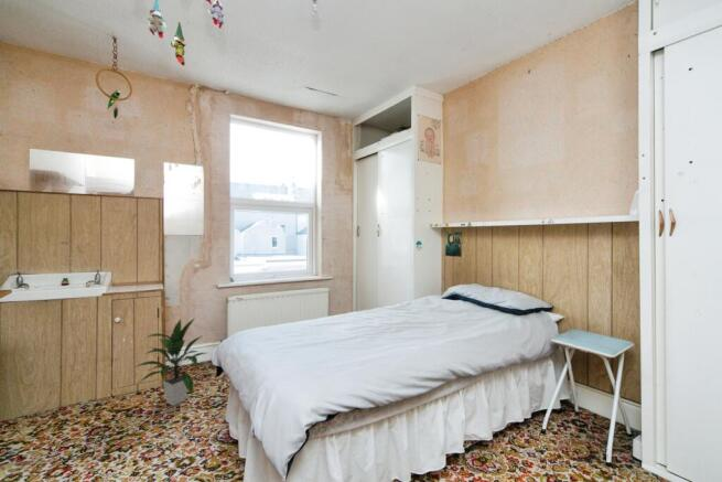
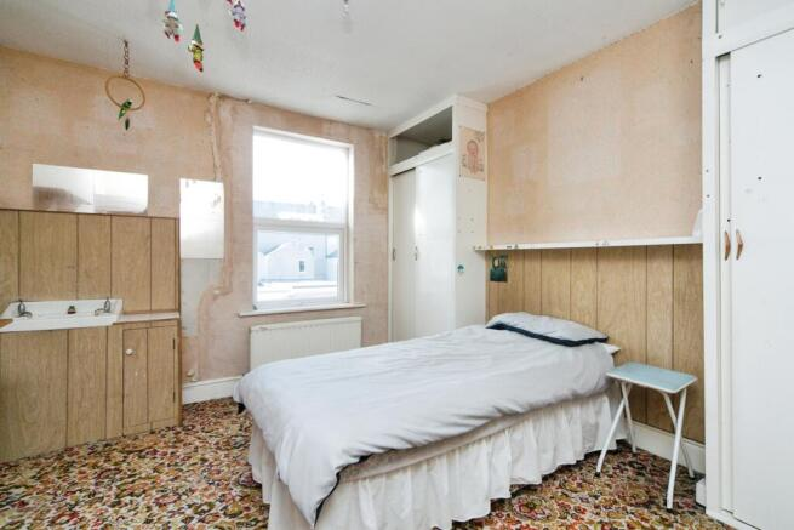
- indoor plant [133,317,207,407]
